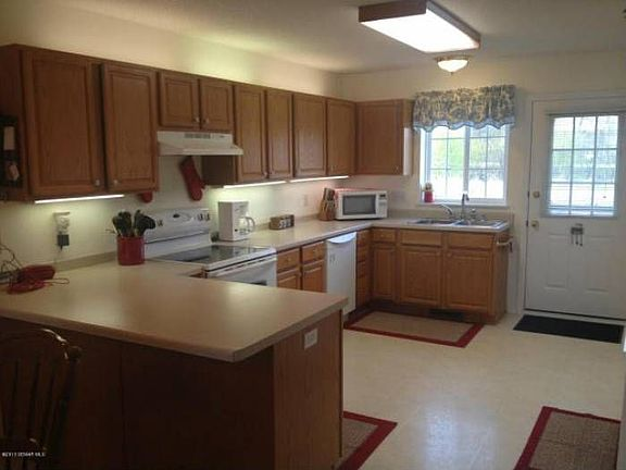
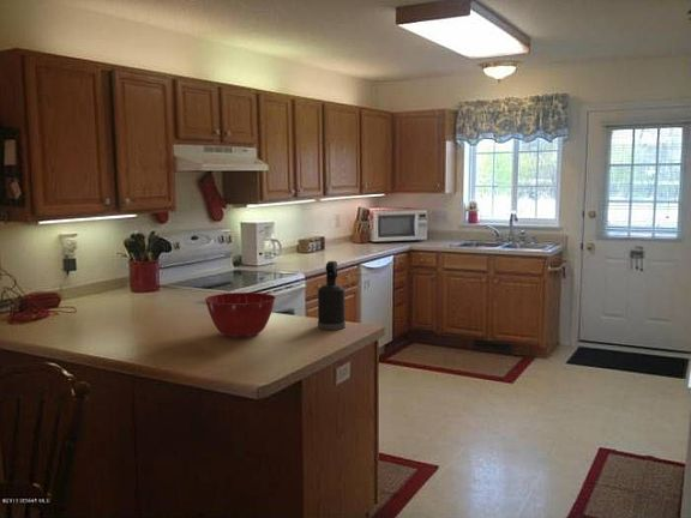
+ spray bottle [317,260,347,331]
+ mixing bowl [204,291,277,339]
